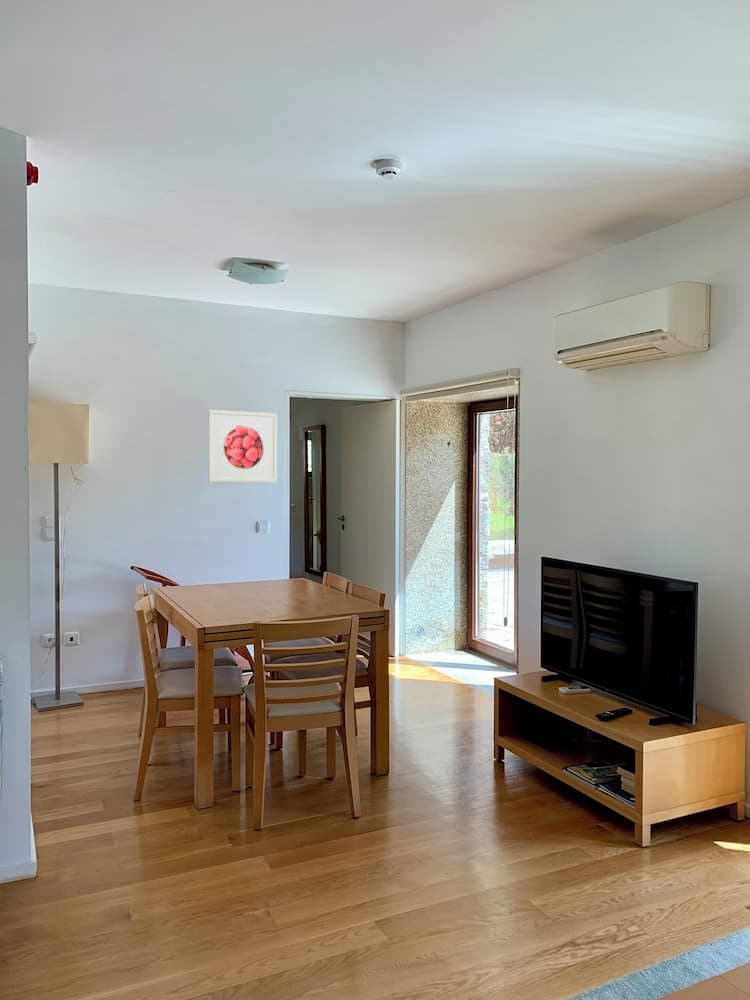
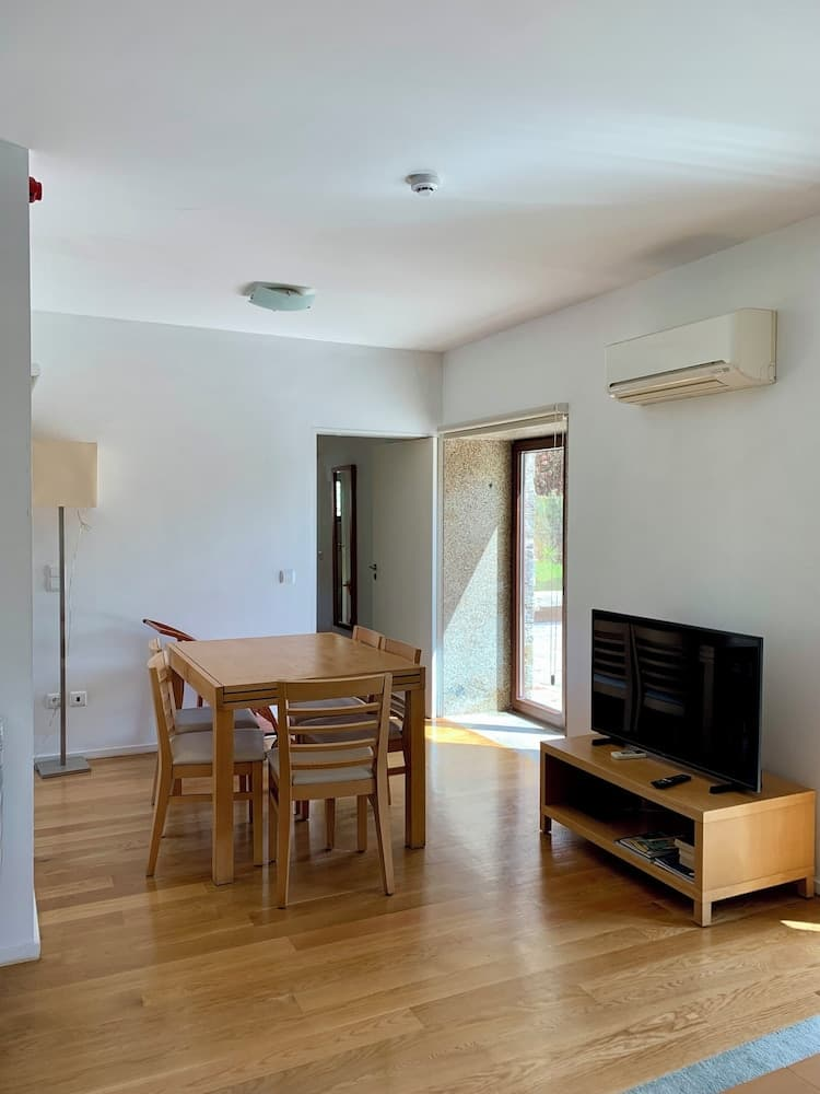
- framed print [207,409,278,483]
